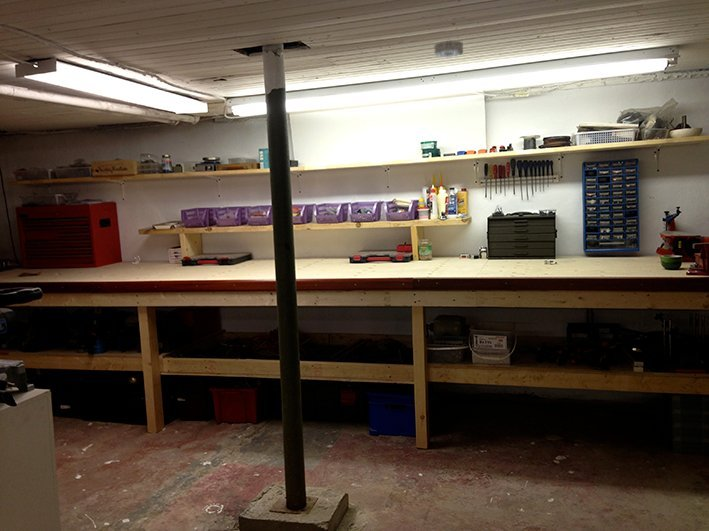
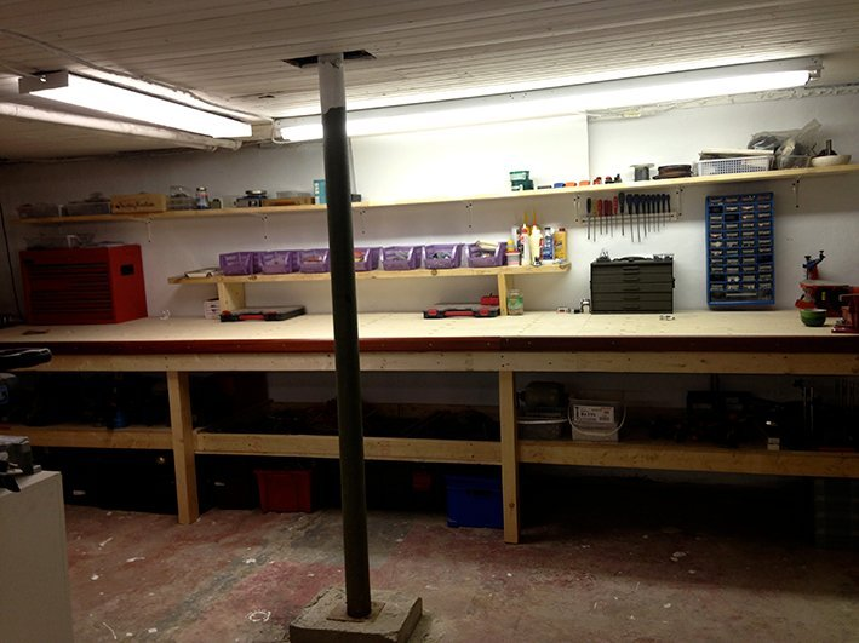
- smoke detector [434,39,464,58]
